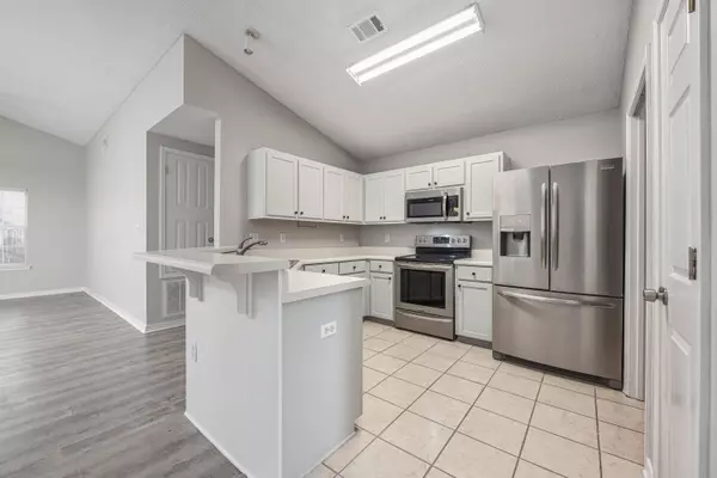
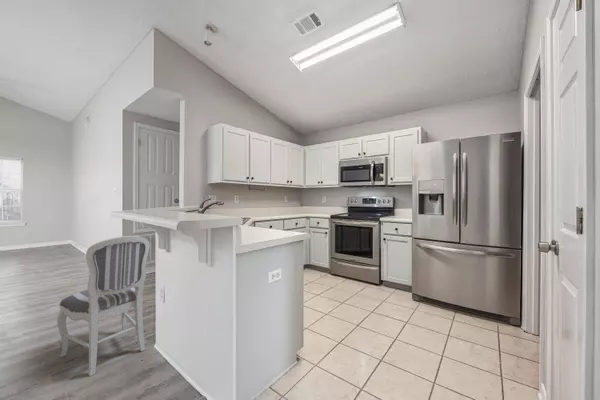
+ dining chair [56,235,151,377]
